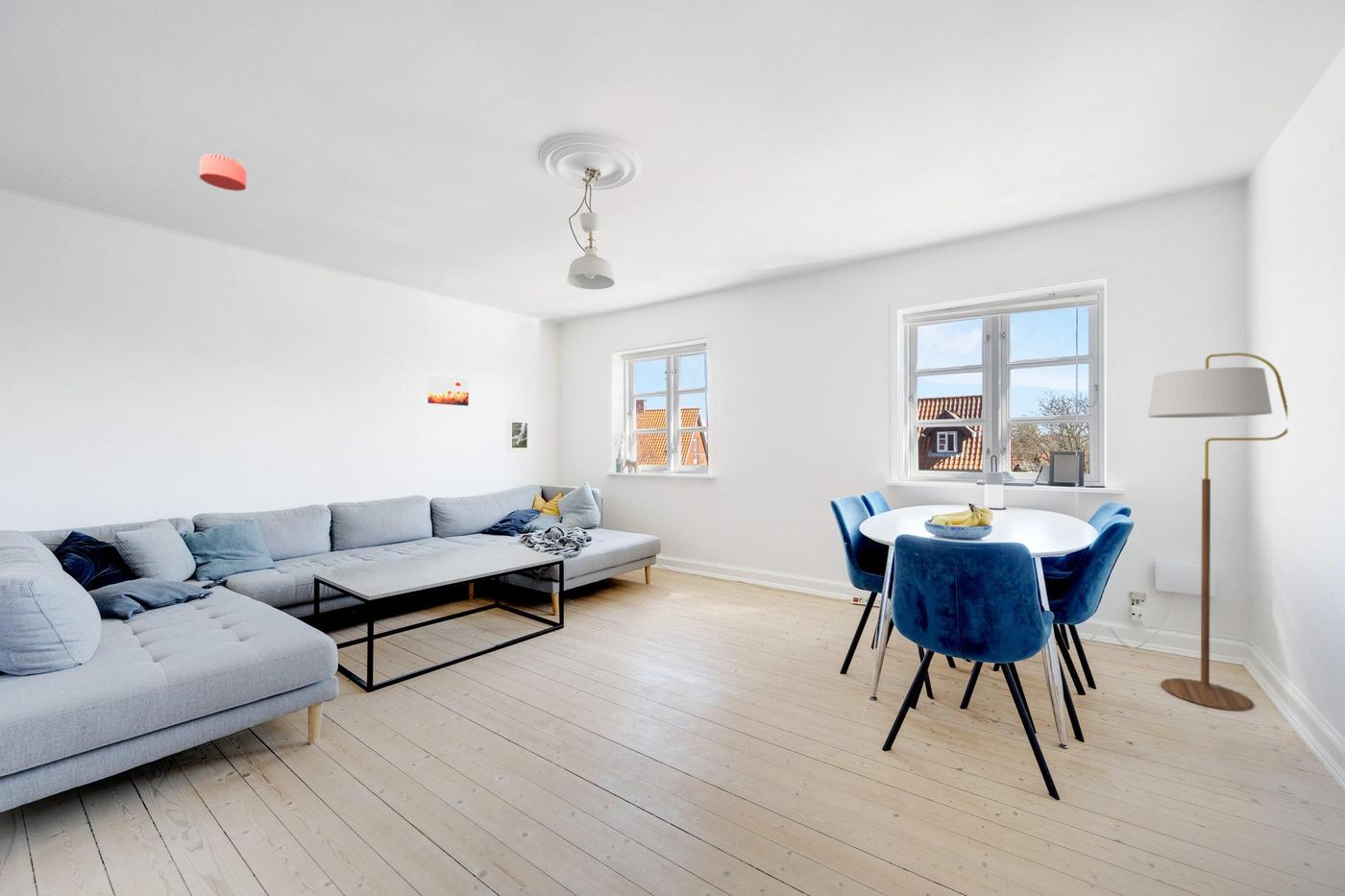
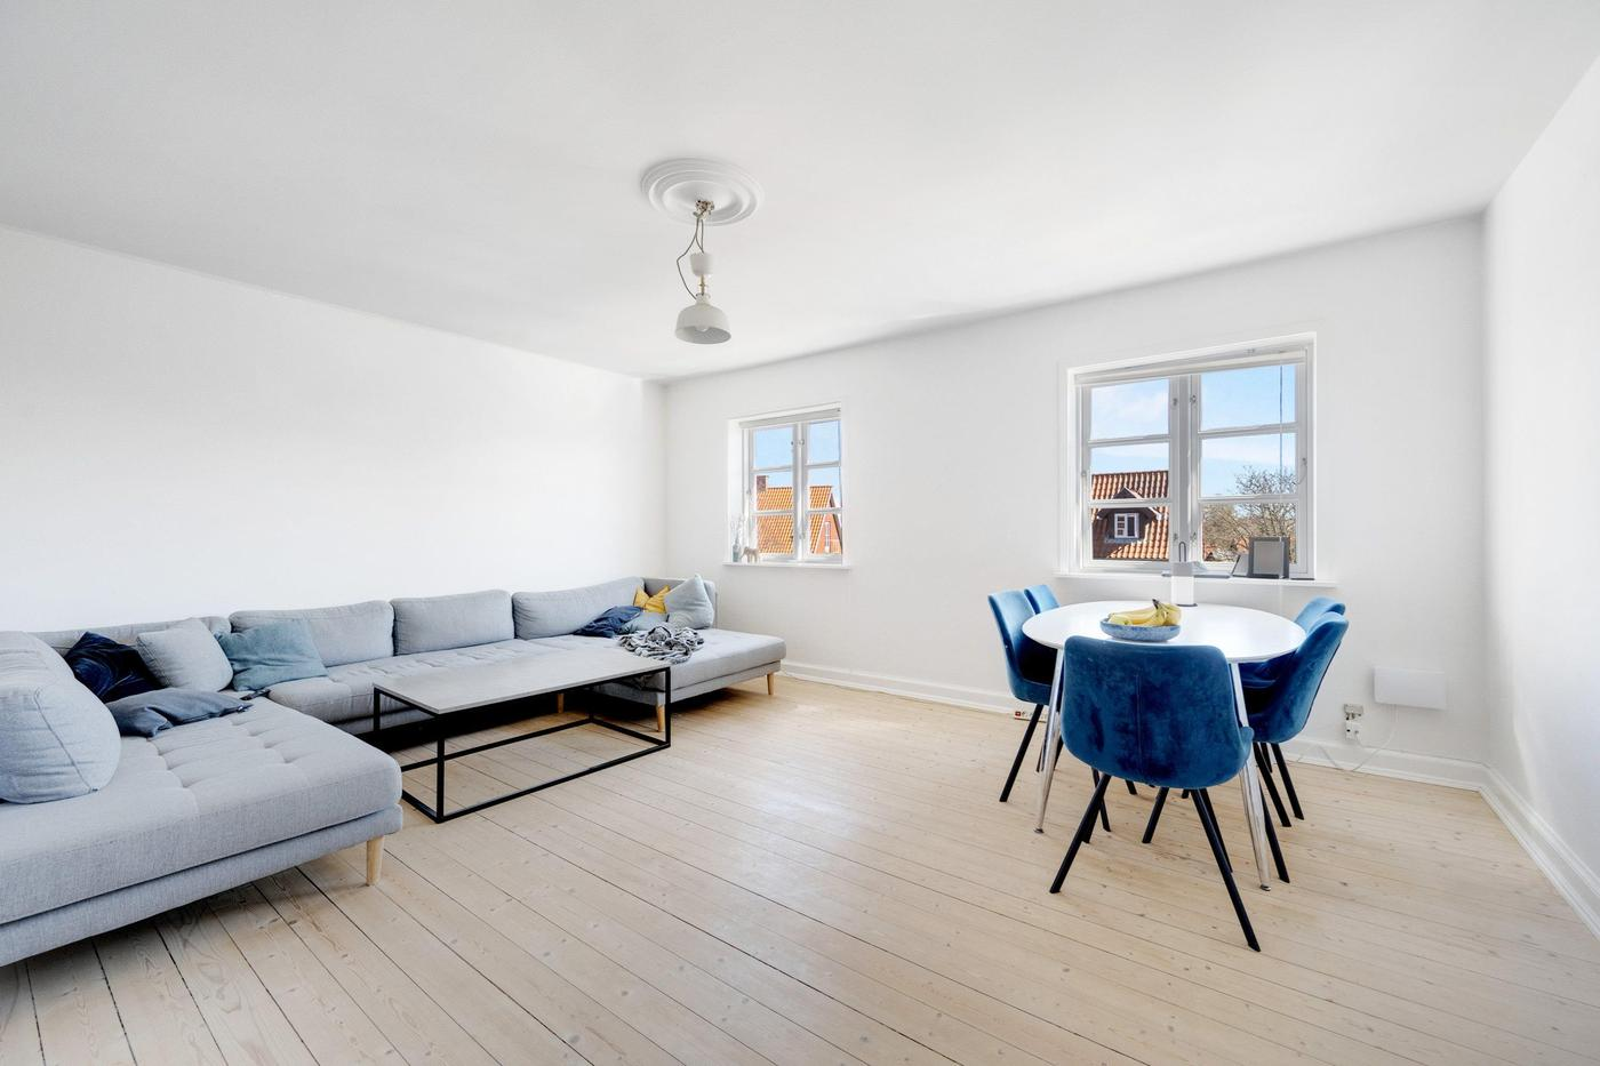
- wall art [427,374,470,407]
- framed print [505,416,533,454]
- smoke detector [199,153,247,192]
- floor lamp [1147,352,1288,712]
